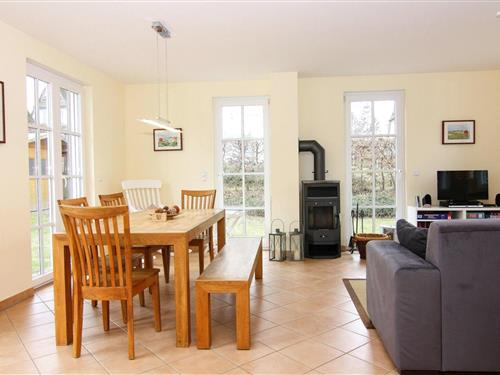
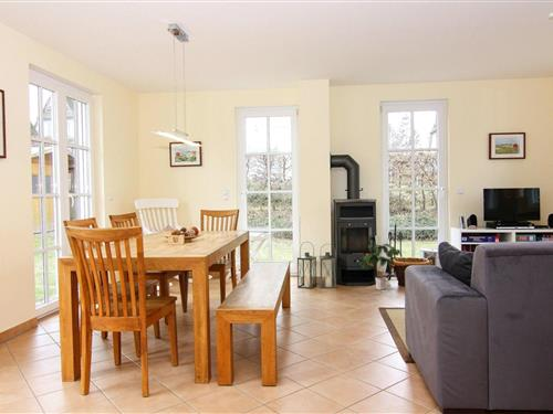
+ potted plant [358,243,403,290]
